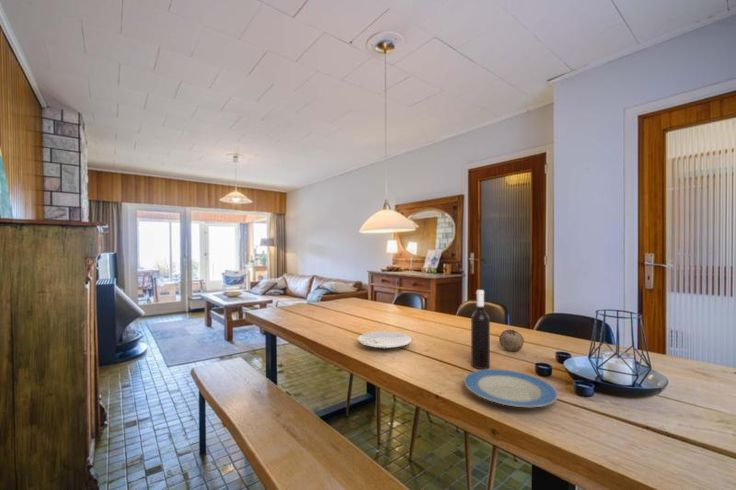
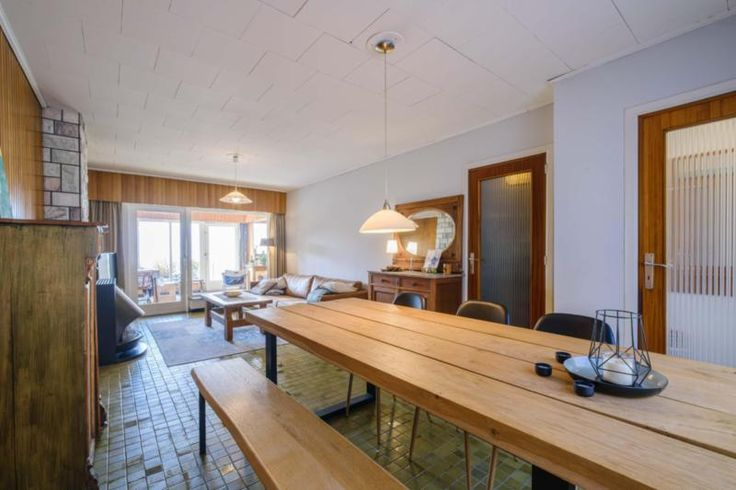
- plate [463,368,559,408]
- wine bottle [470,289,491,370]
- fruit [498,328,525,352]
- plate [356,331,413,350]
